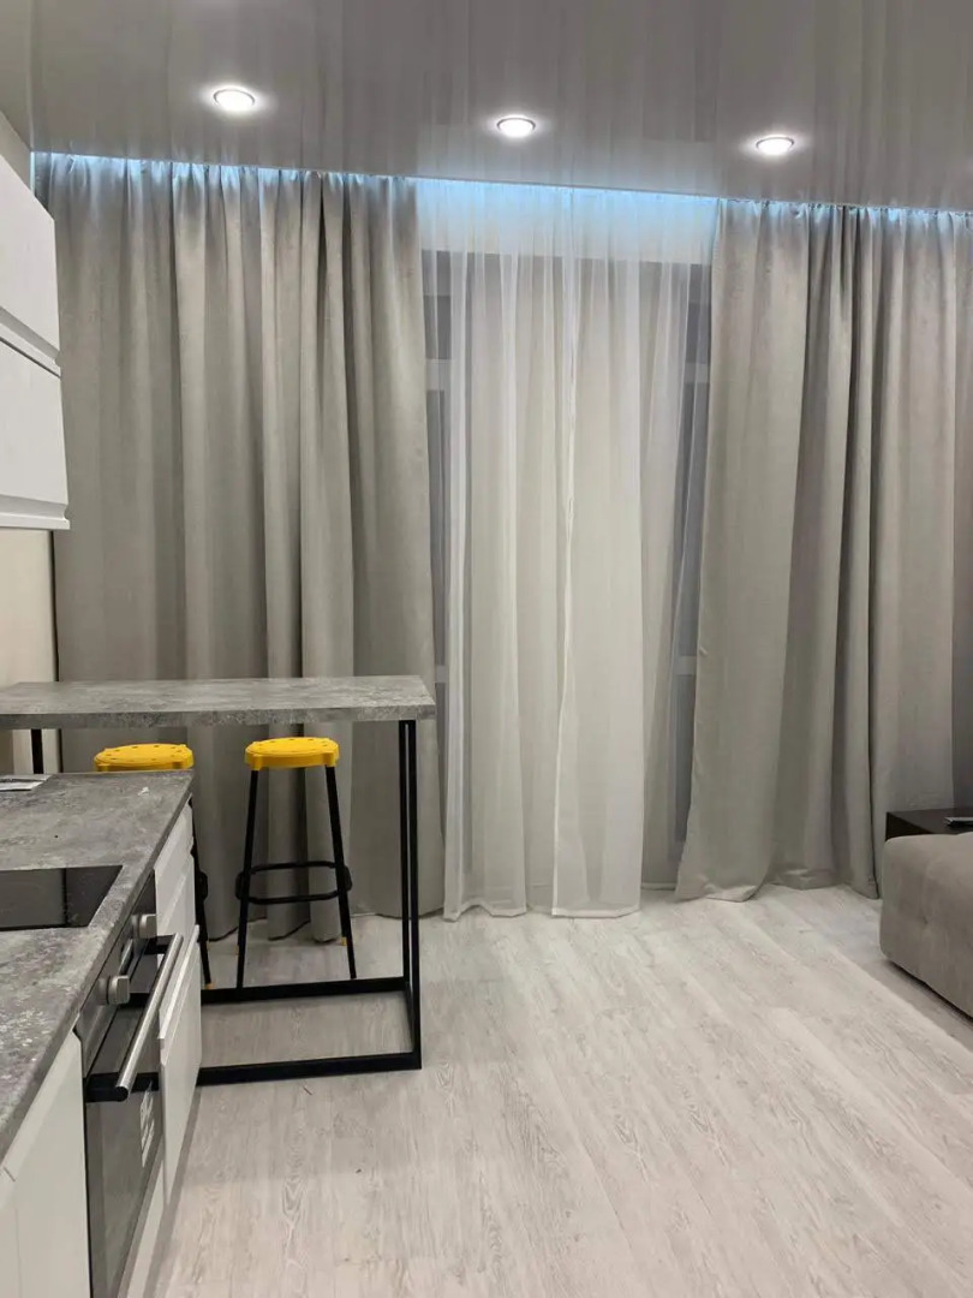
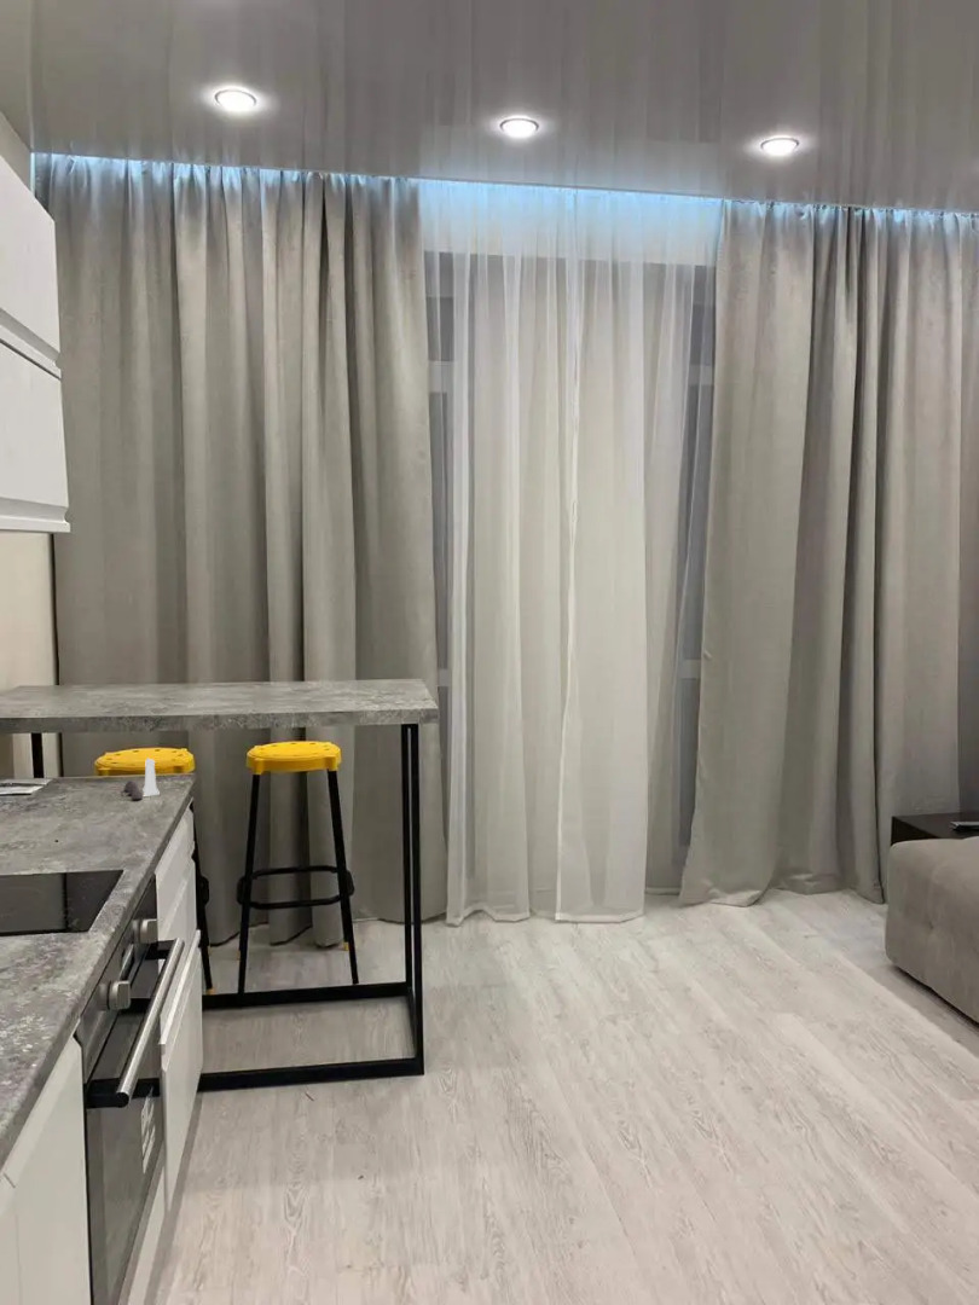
+ salt and pepper shaker set [123,756,160,800]
